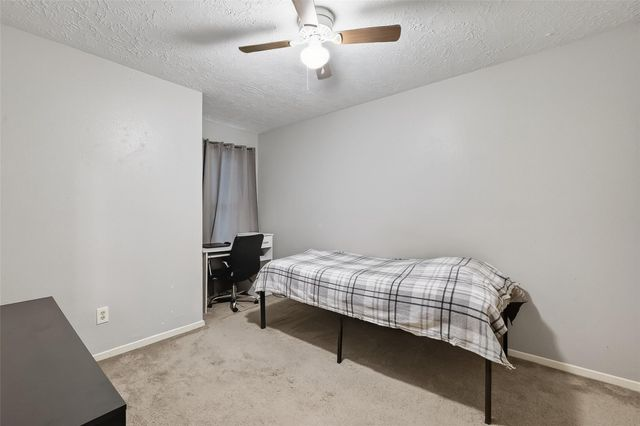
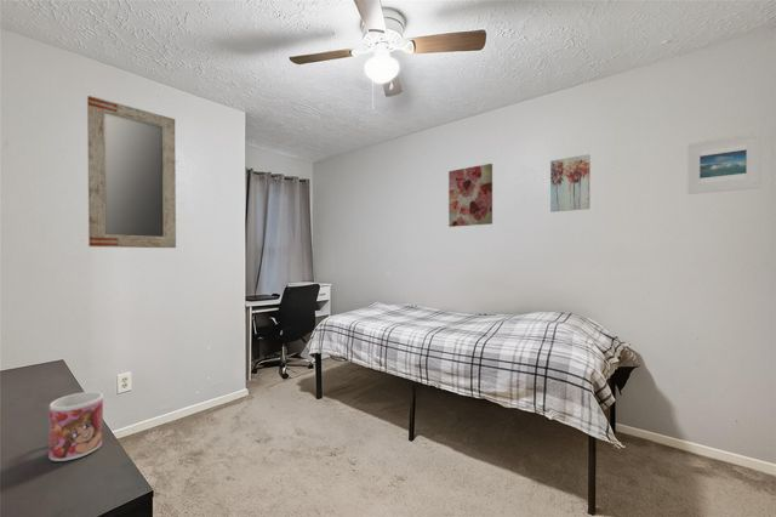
+ wall art [549,153,592,214]
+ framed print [686,131,763,195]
+ mug [47,391,104,462]
+ wall art [447,163,493,228]
+ home mirror [86,95,177,249]
